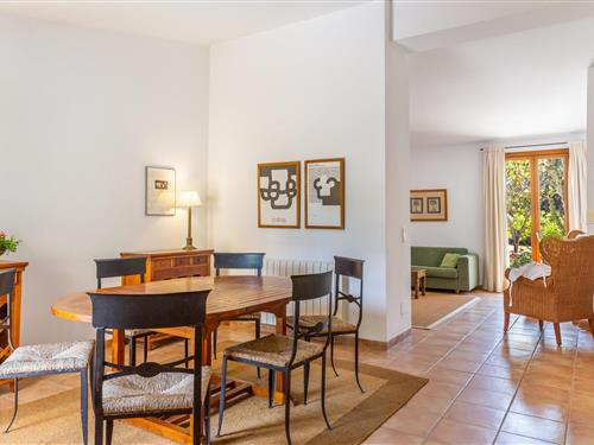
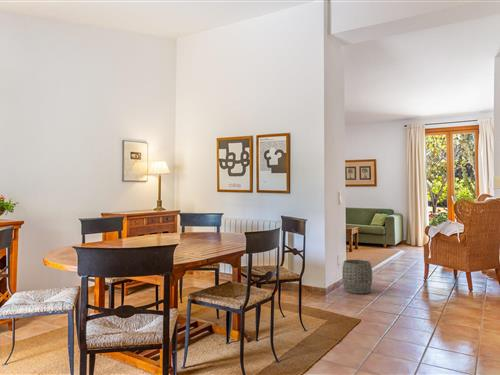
+ woven basket [341,259,373,295]
